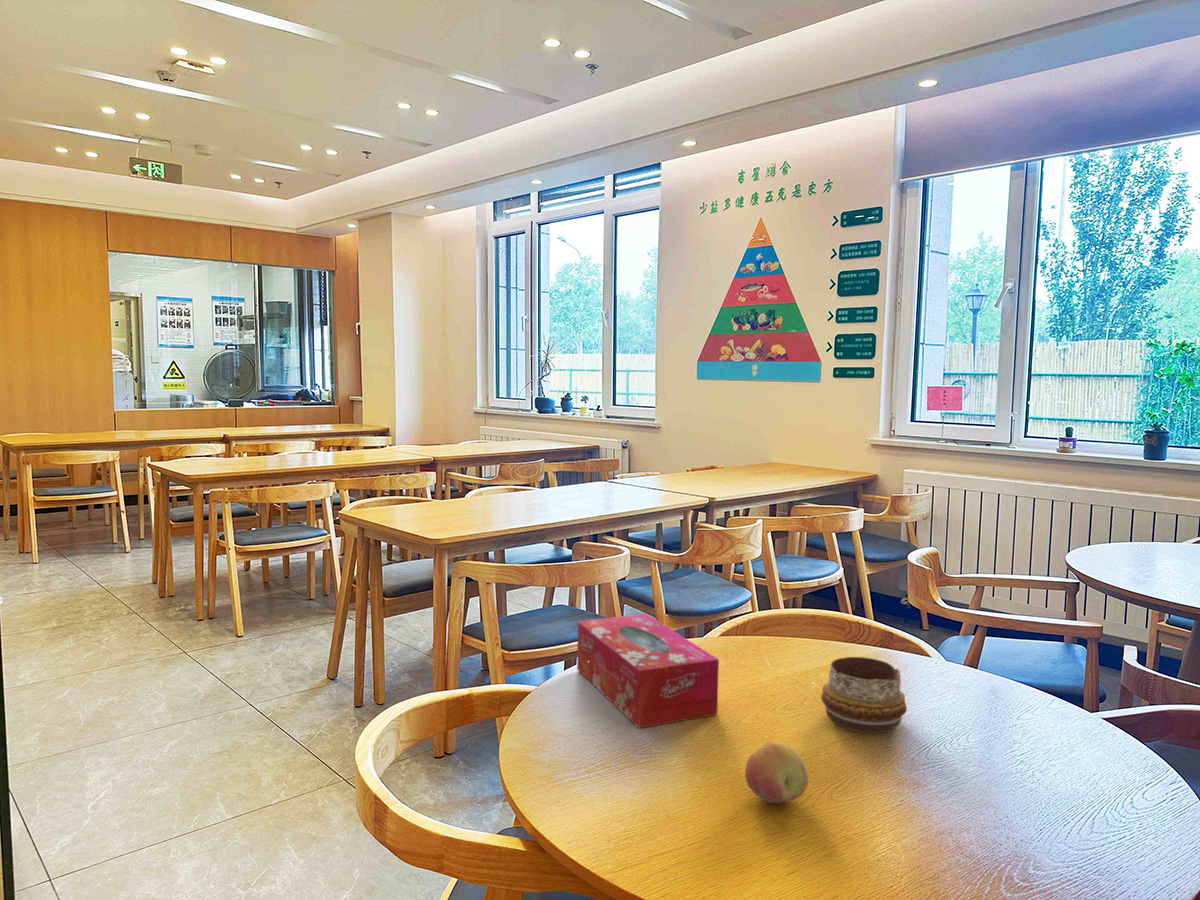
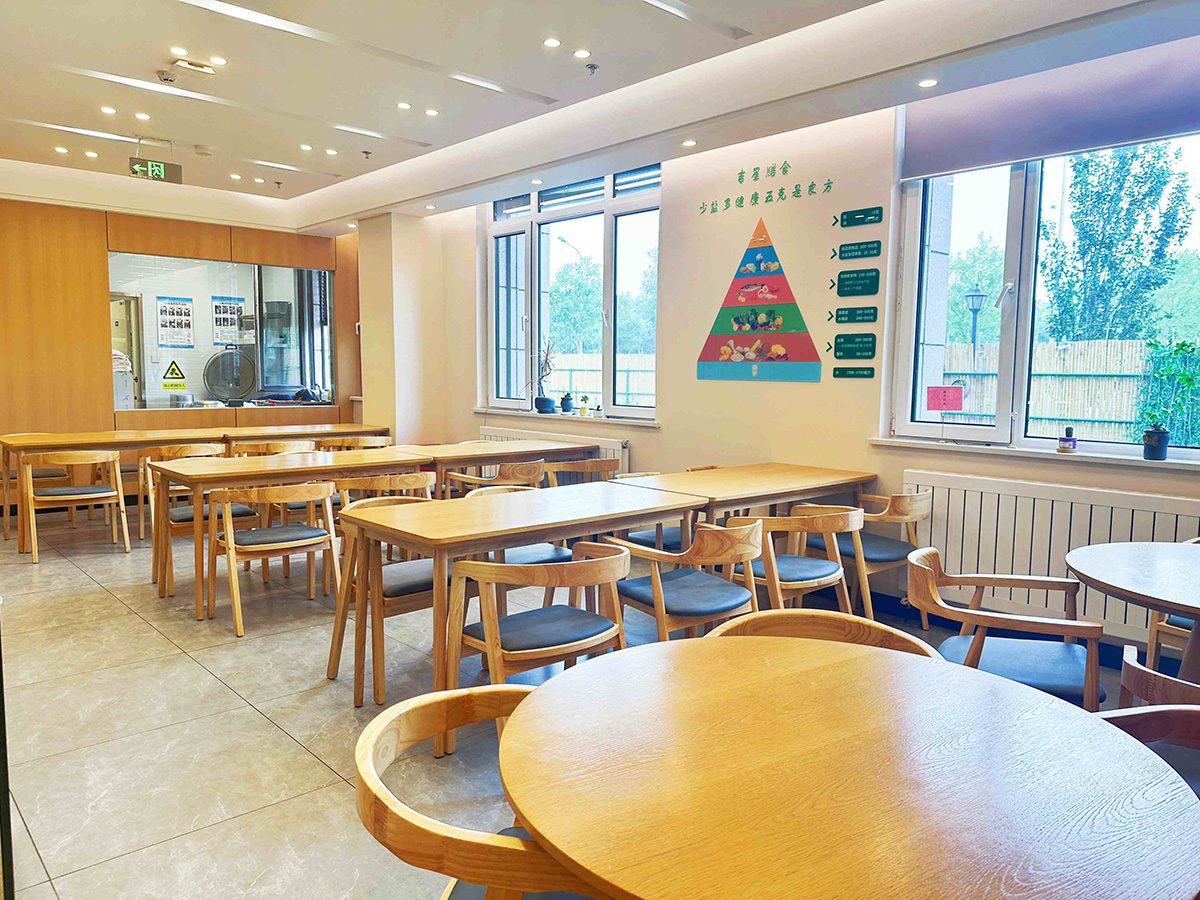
- decorative bowl [820,656,908,734]
- fruit [744,740,809,804]
- tissue box [576,613,720,729]
